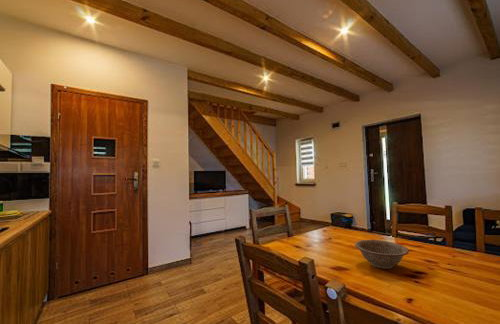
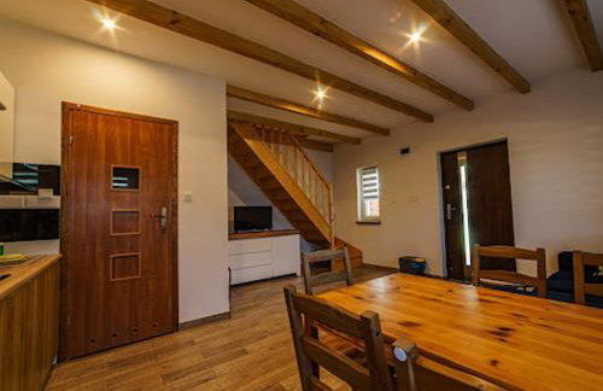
- decorative bowl [354,239,410,270]
